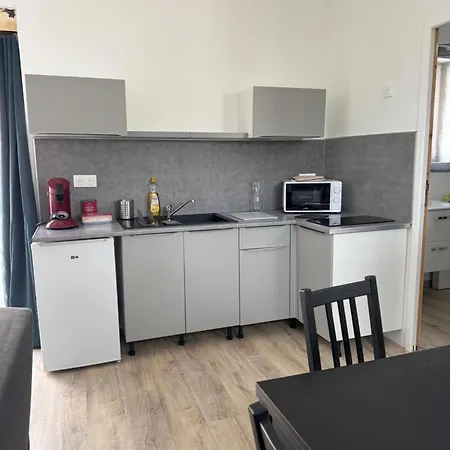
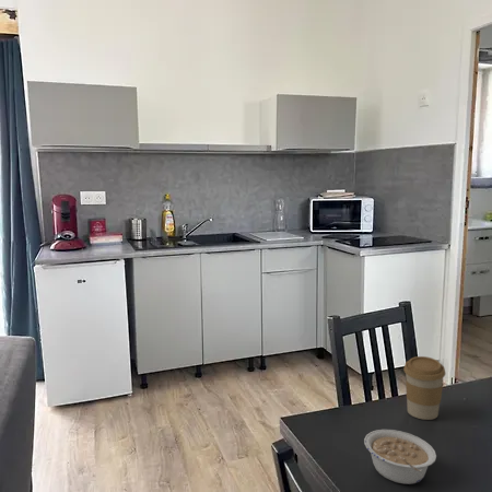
+ legume [363,429,437,485]
+ coffee cup [402,355,446,421]
